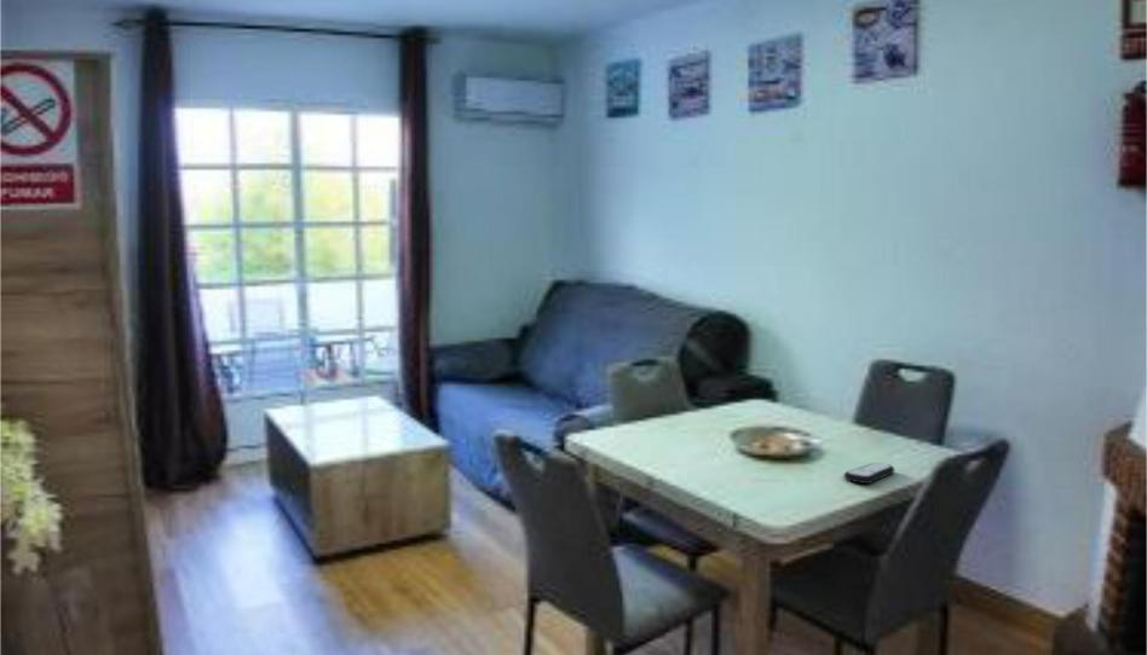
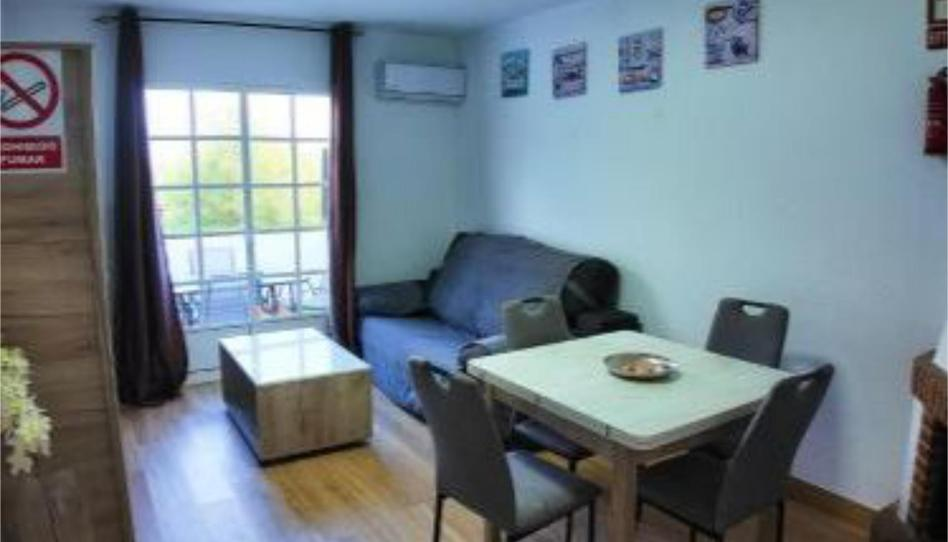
- remote control [842,462,895,485]
